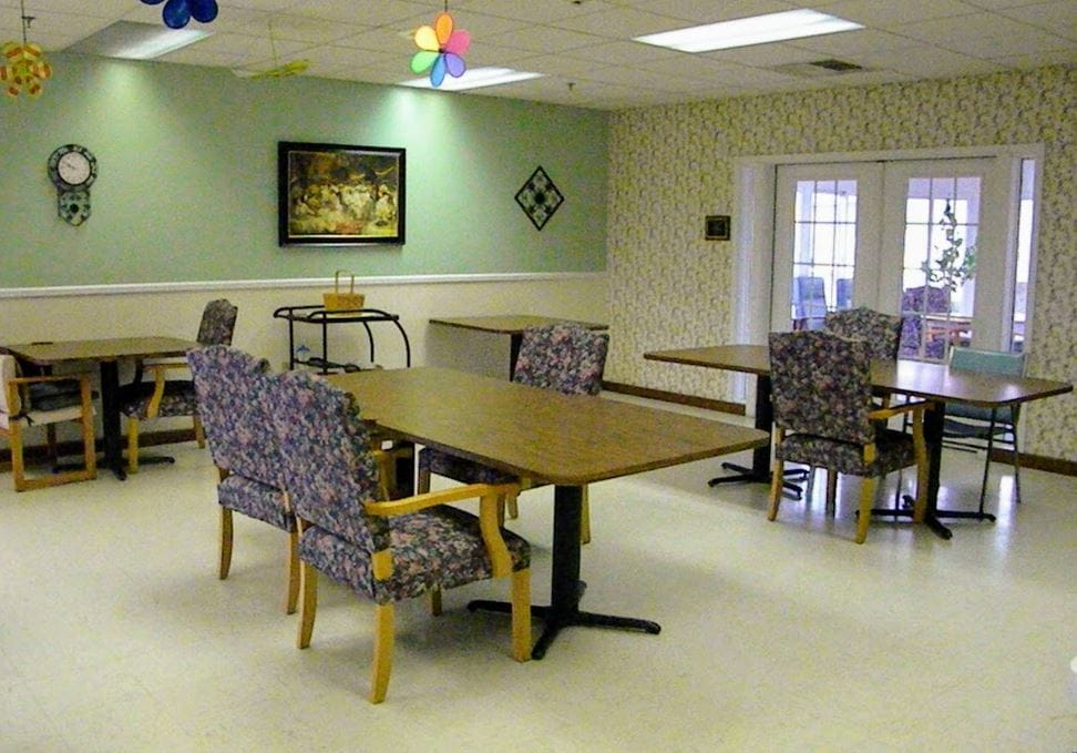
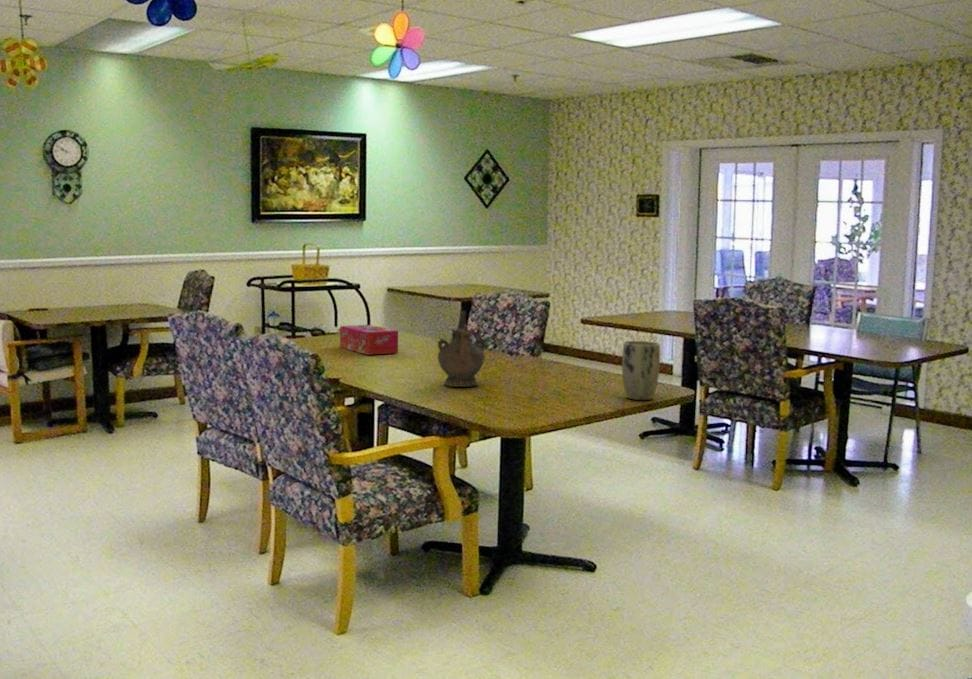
+ ceremonial vessel [436,310,487,388]
+ plant pot [621,340,661,401]
+ tissue box [339,324,399,356]
